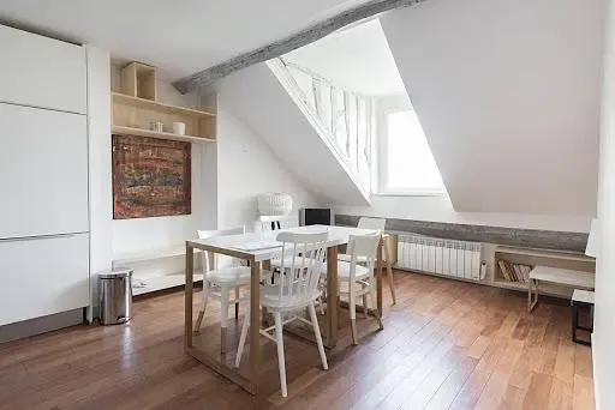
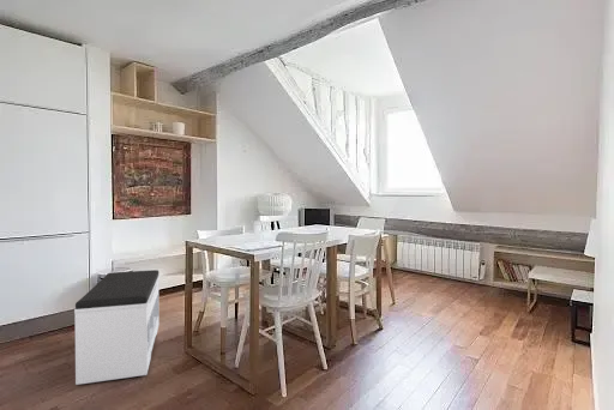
+ bench [73,269,161,386]
